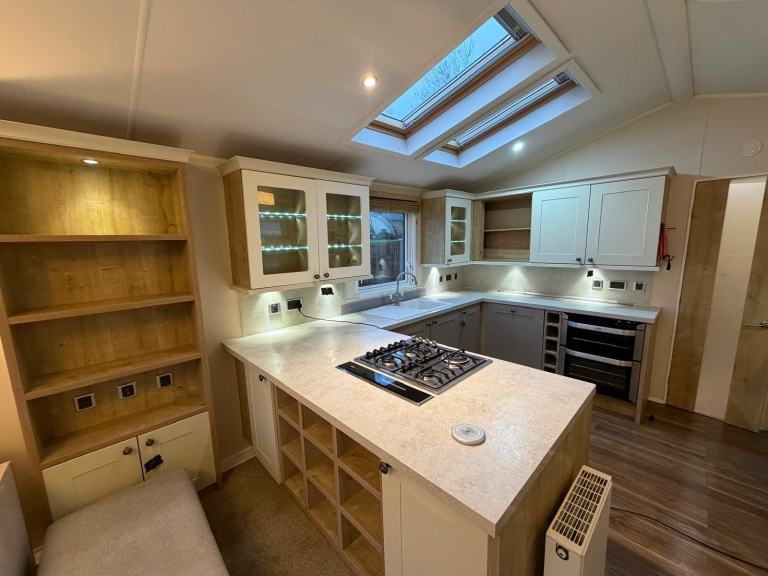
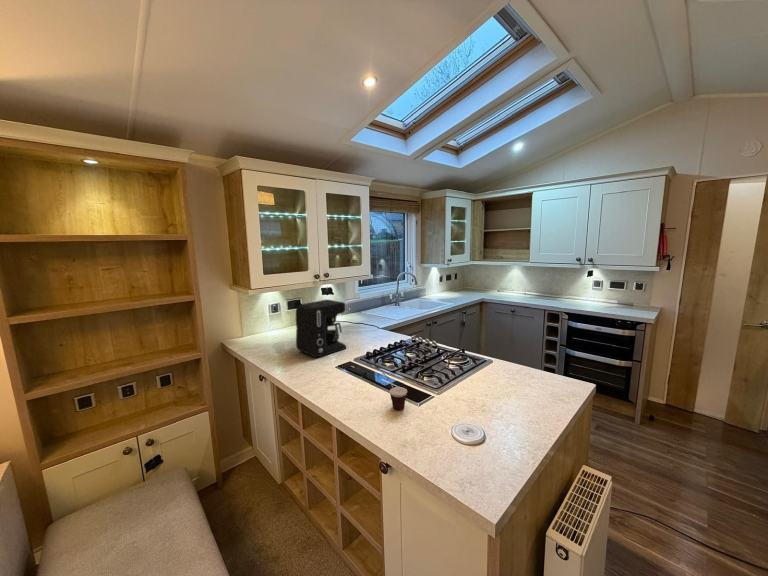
+ coffee maker [295,298,347,358]
+ cup [381,372,408,411]
